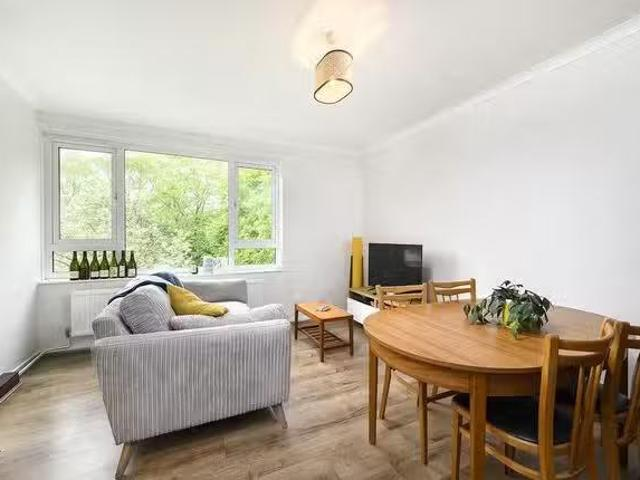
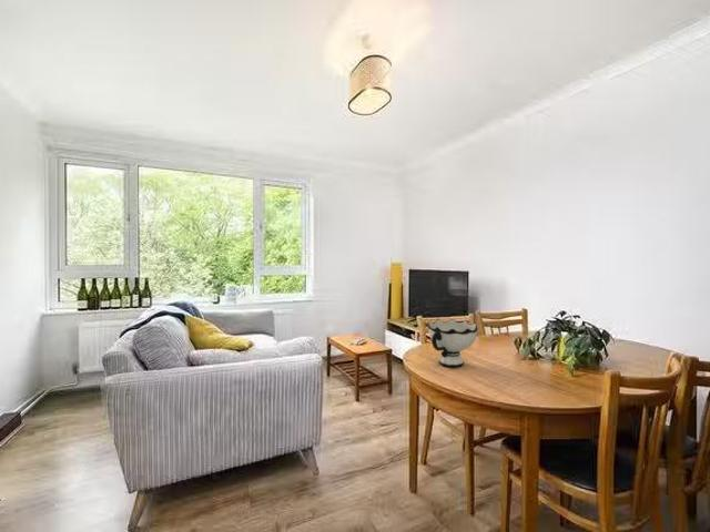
+ bowl [427,318,479,368]
